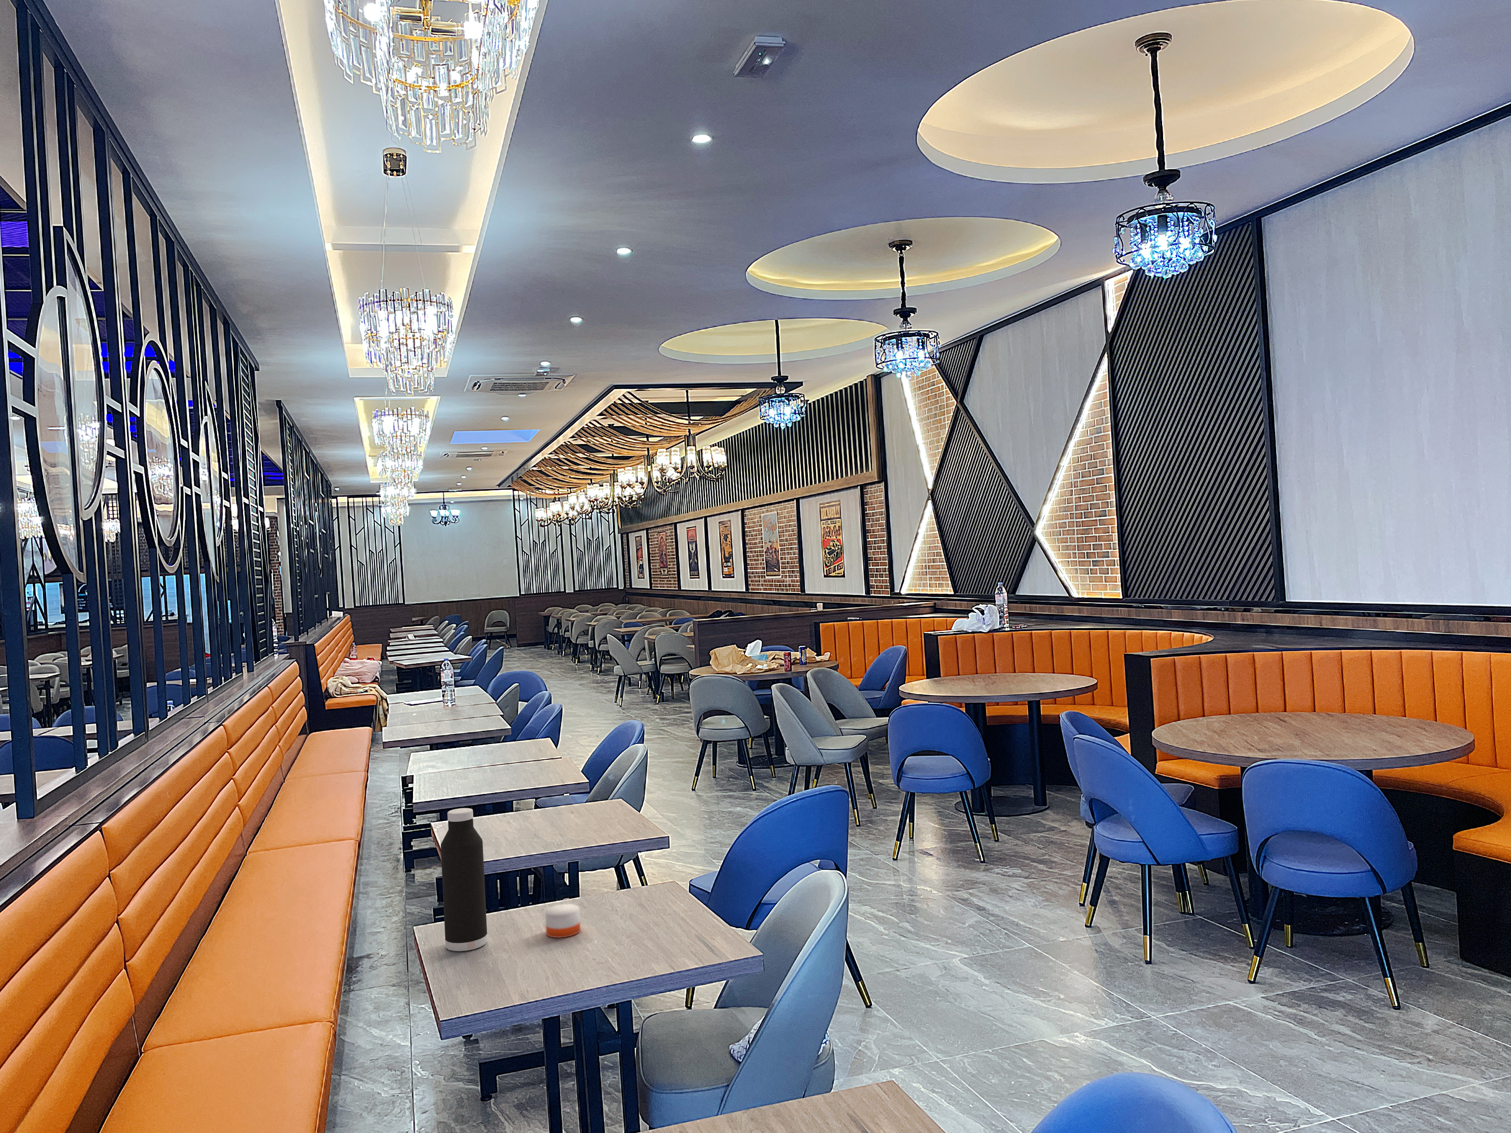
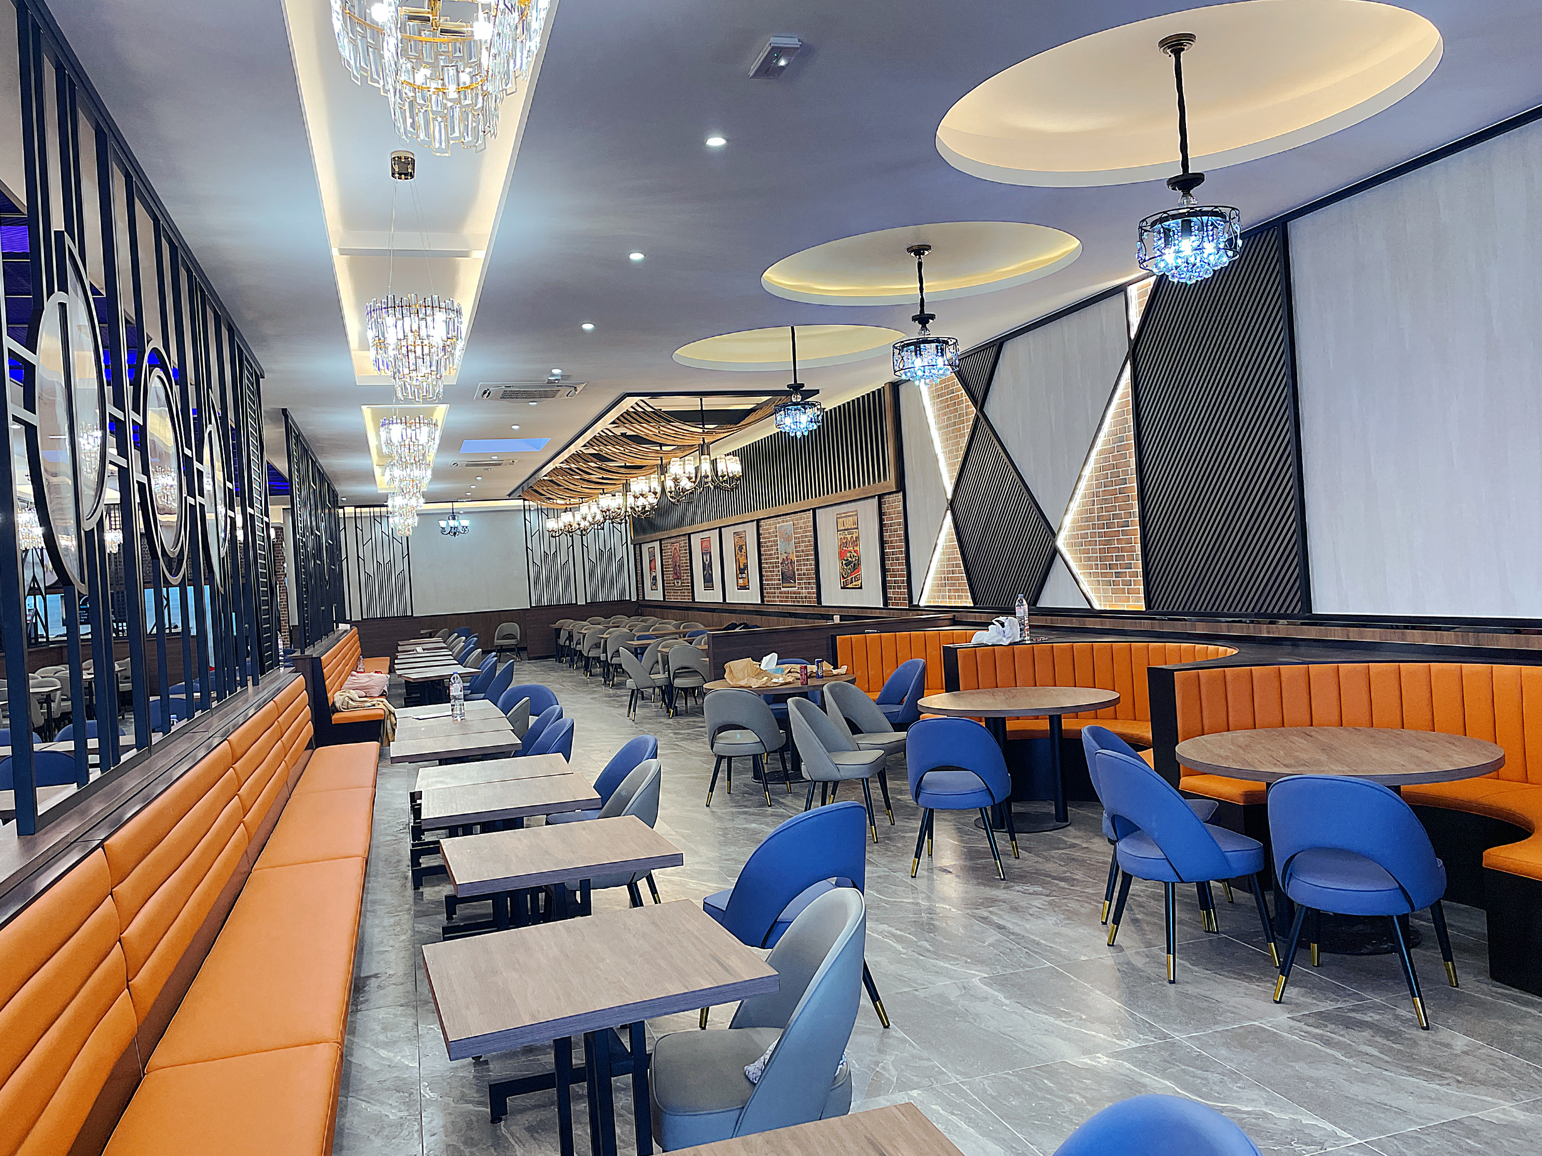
- candle [545,885,581,938]
- water bottle [440,808,488,952]
